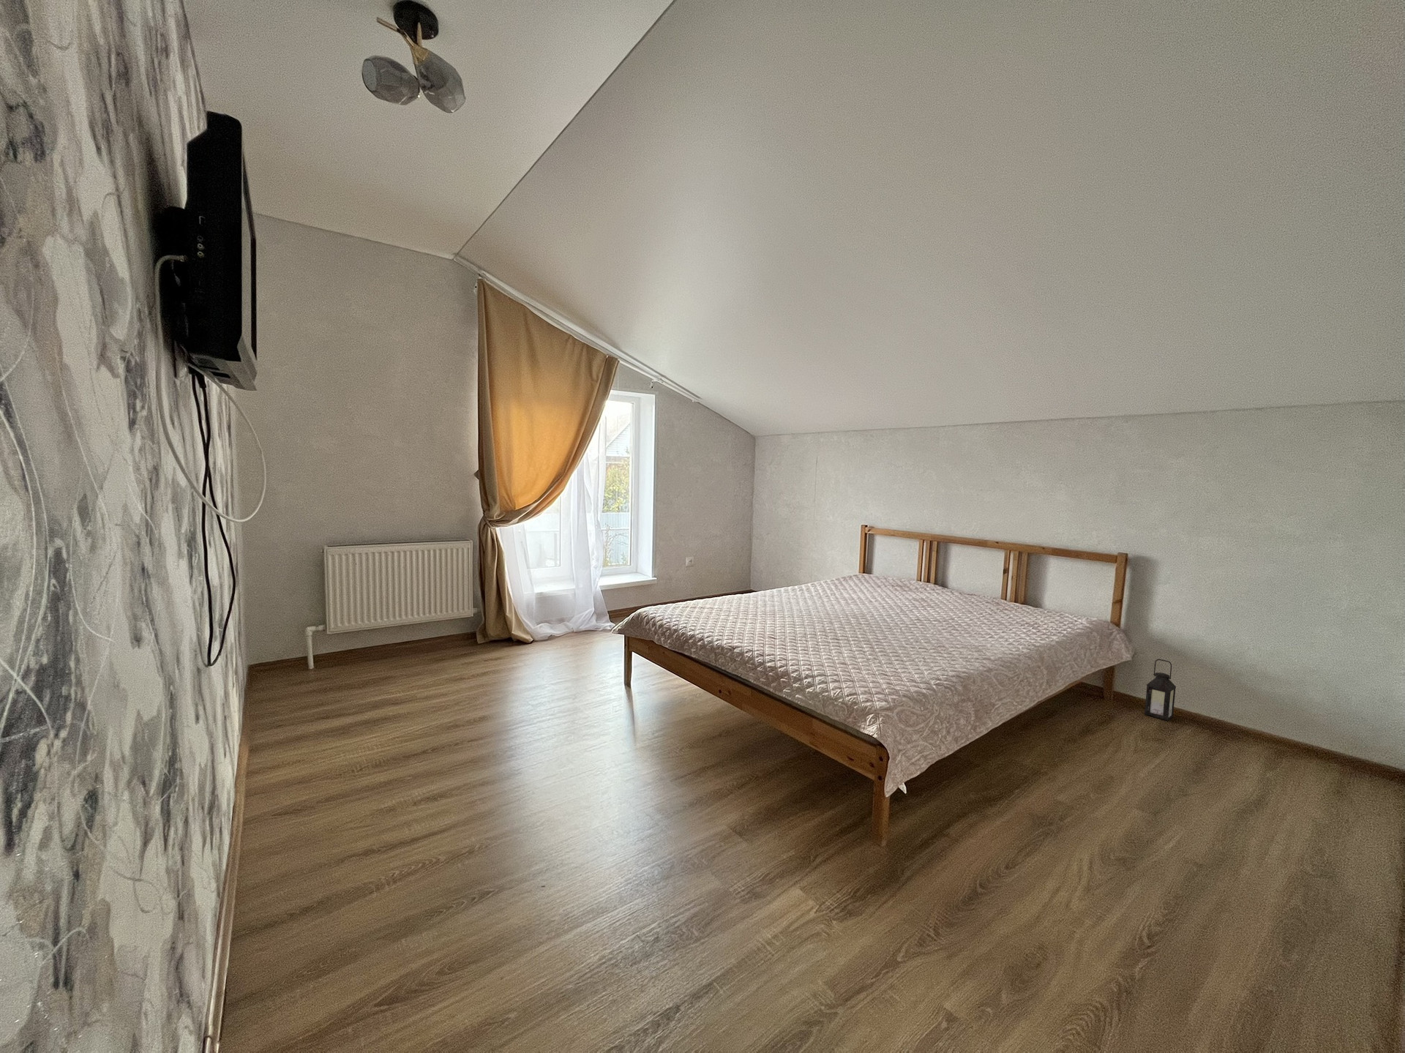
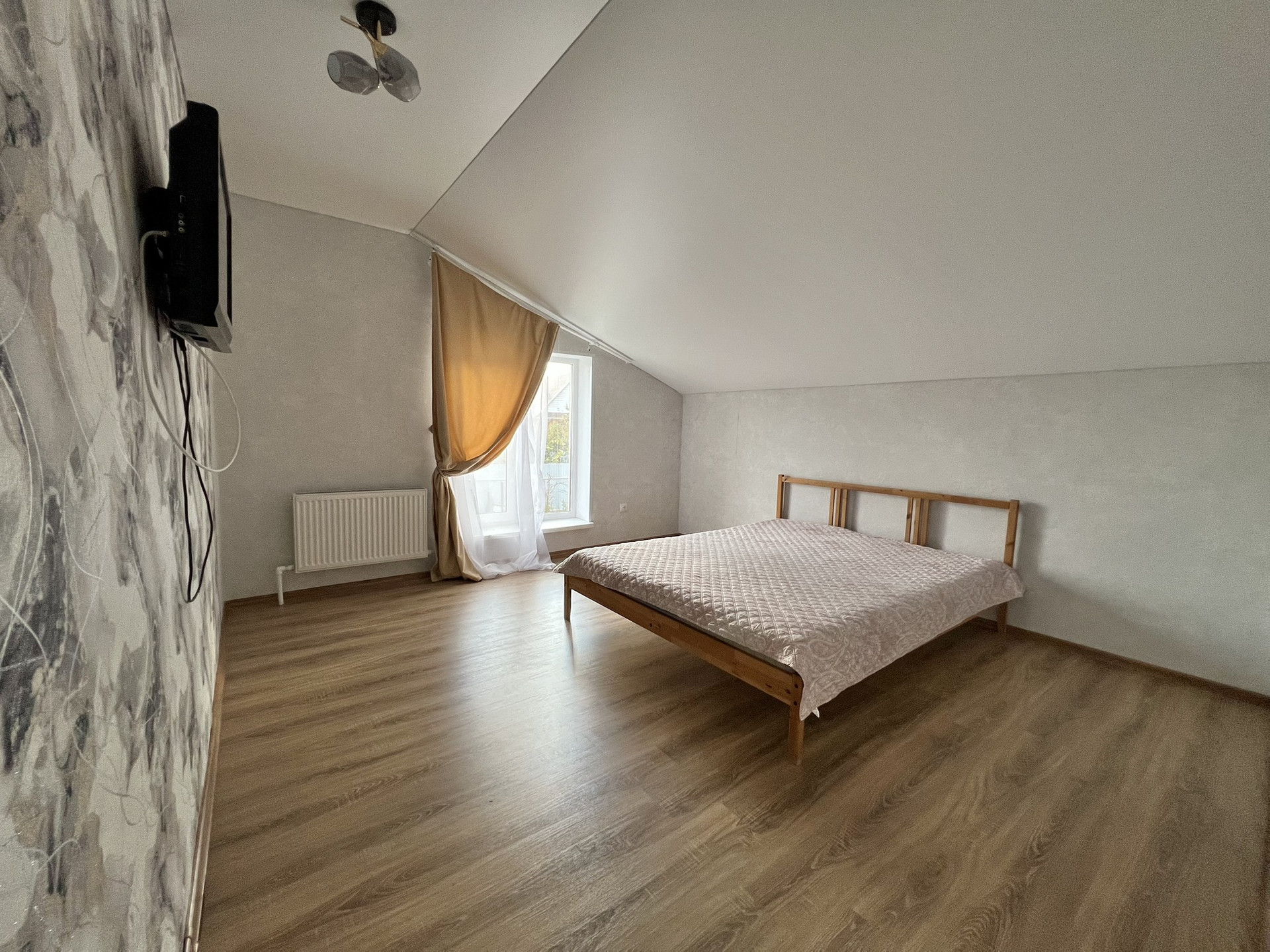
- lantern [1144,658,1177,721]
